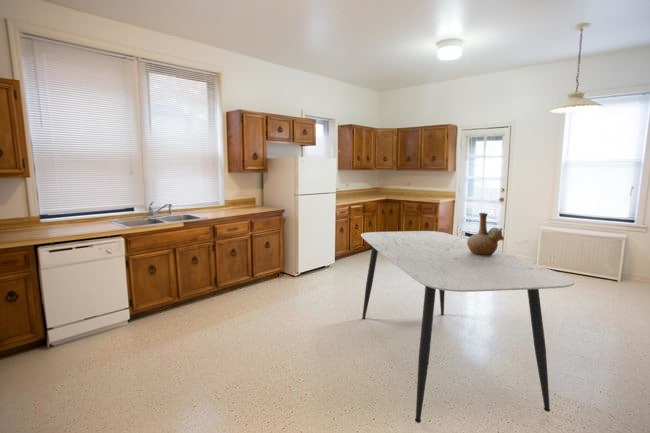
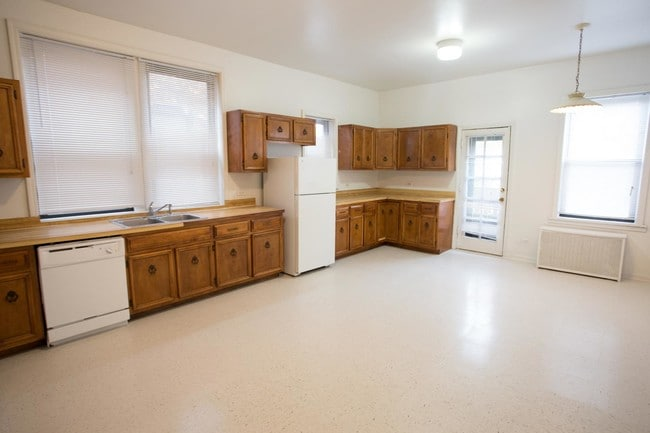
- vase [467,212,505,256]
- dining table [360,230,575,424]
